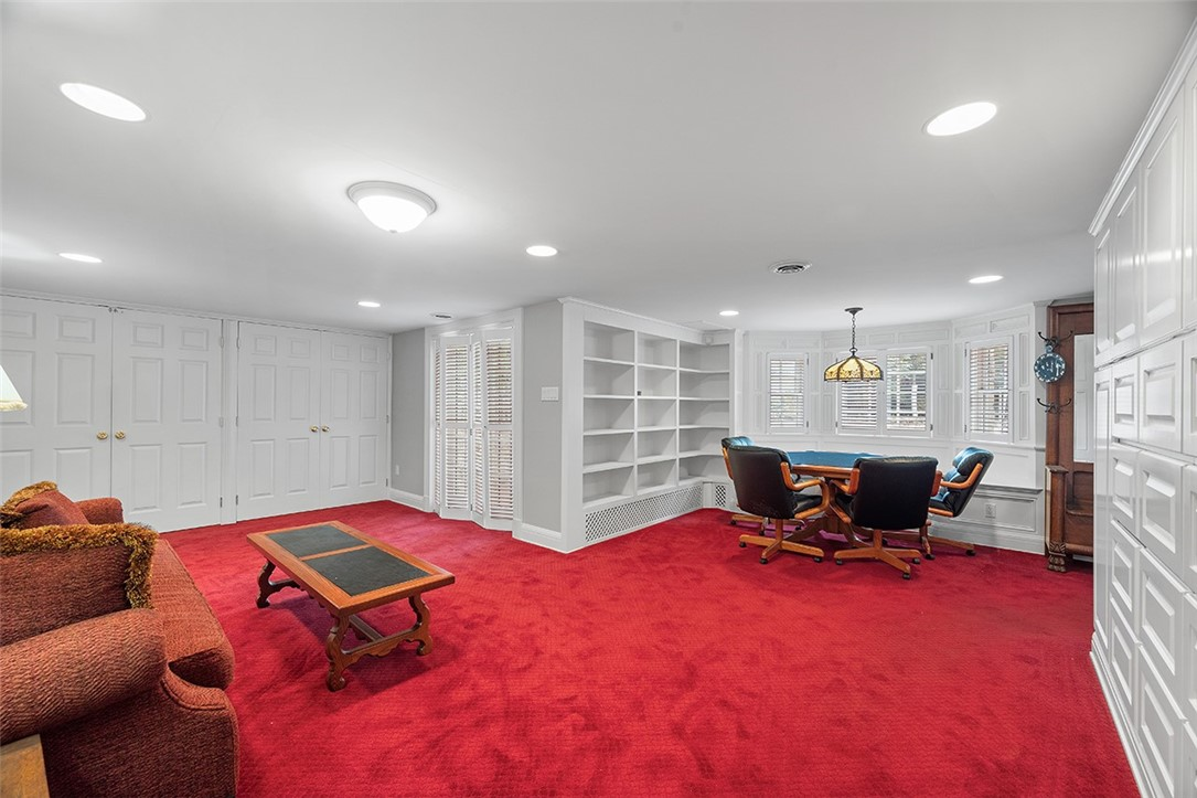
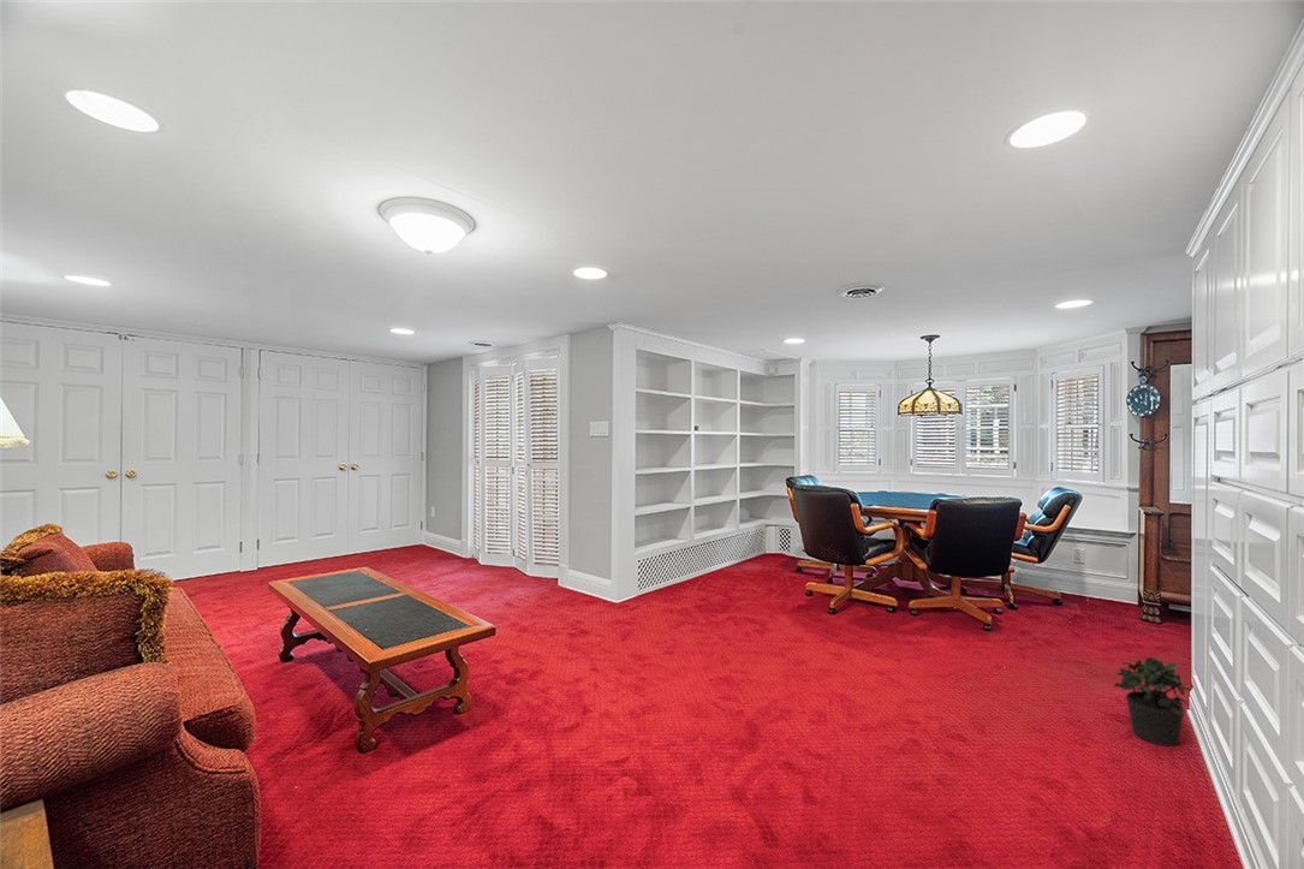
+ potted plant [1113,655,1195,748]
